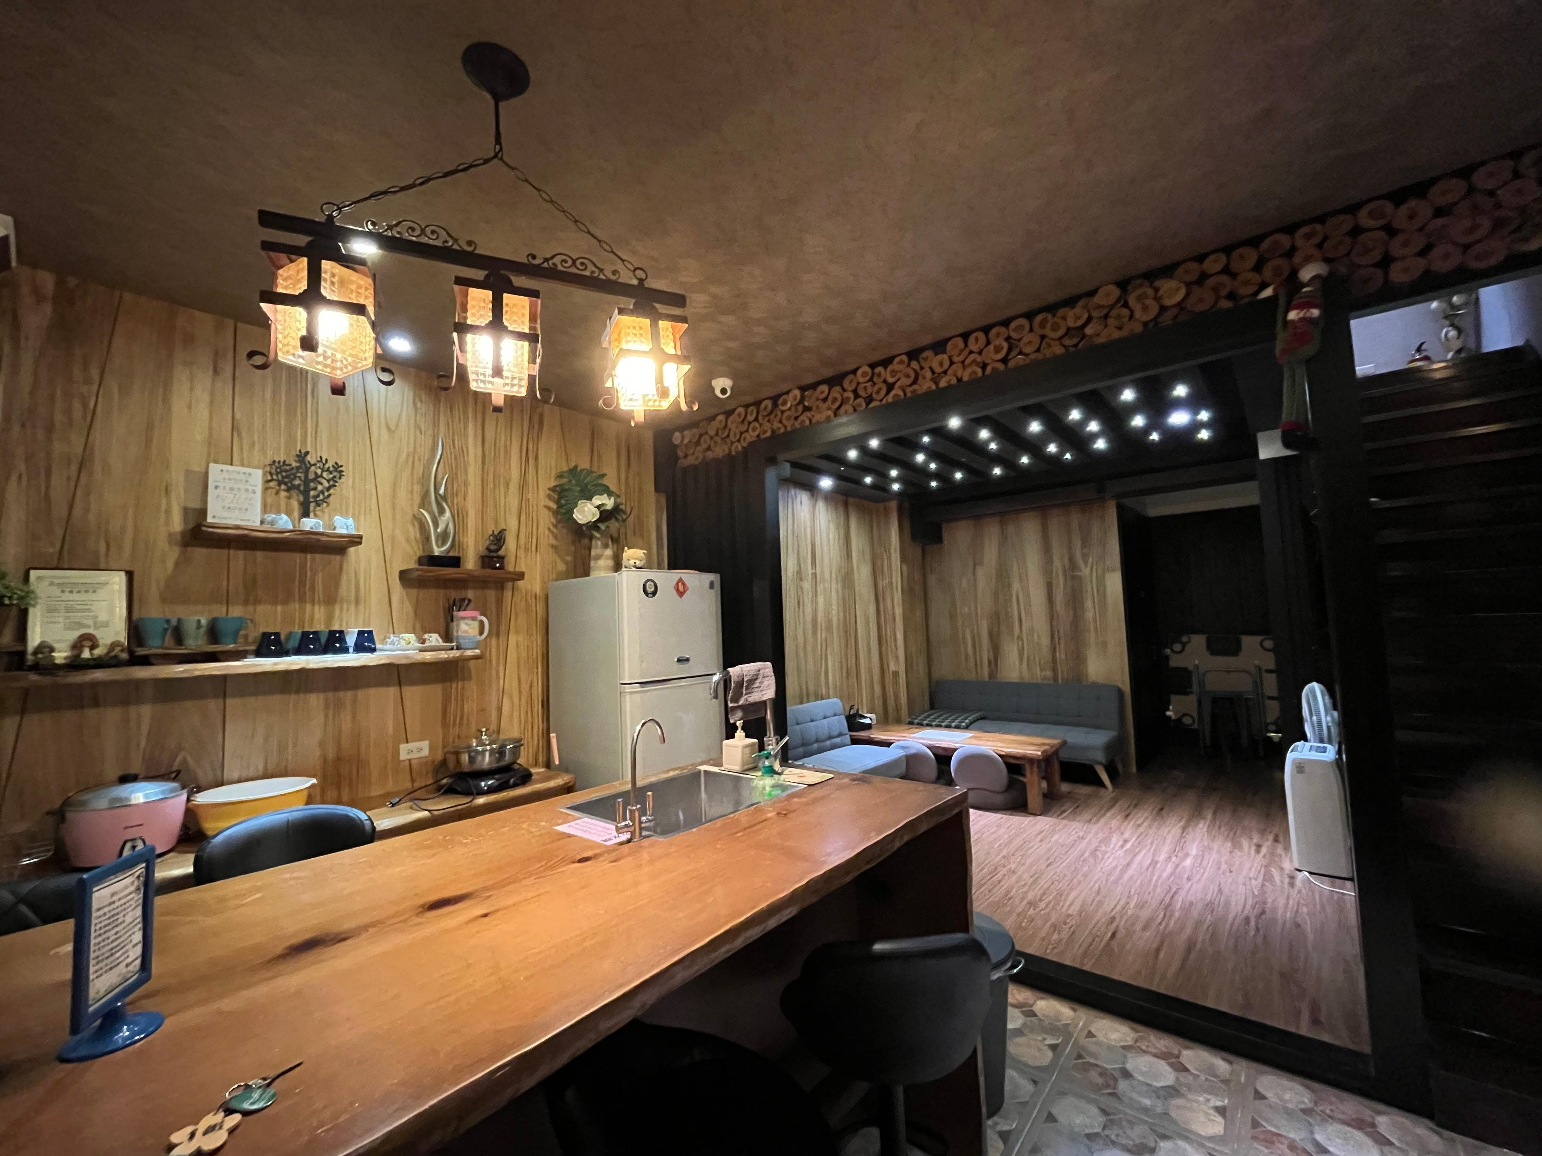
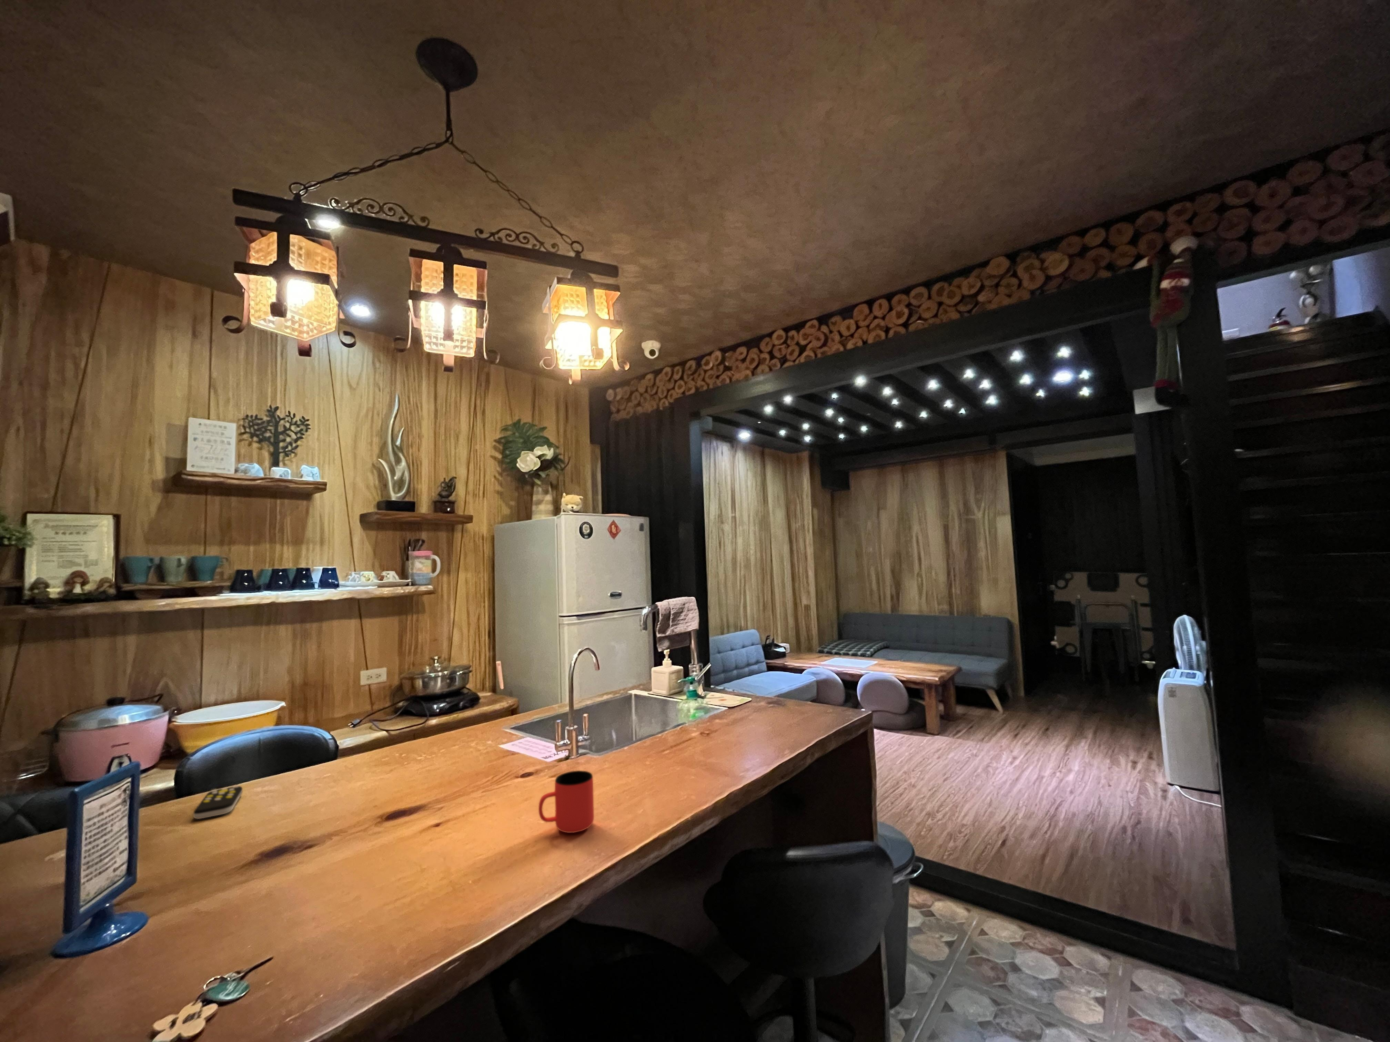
+ remote control [193,785,243,820]
+ cup [538,771,594,833]
